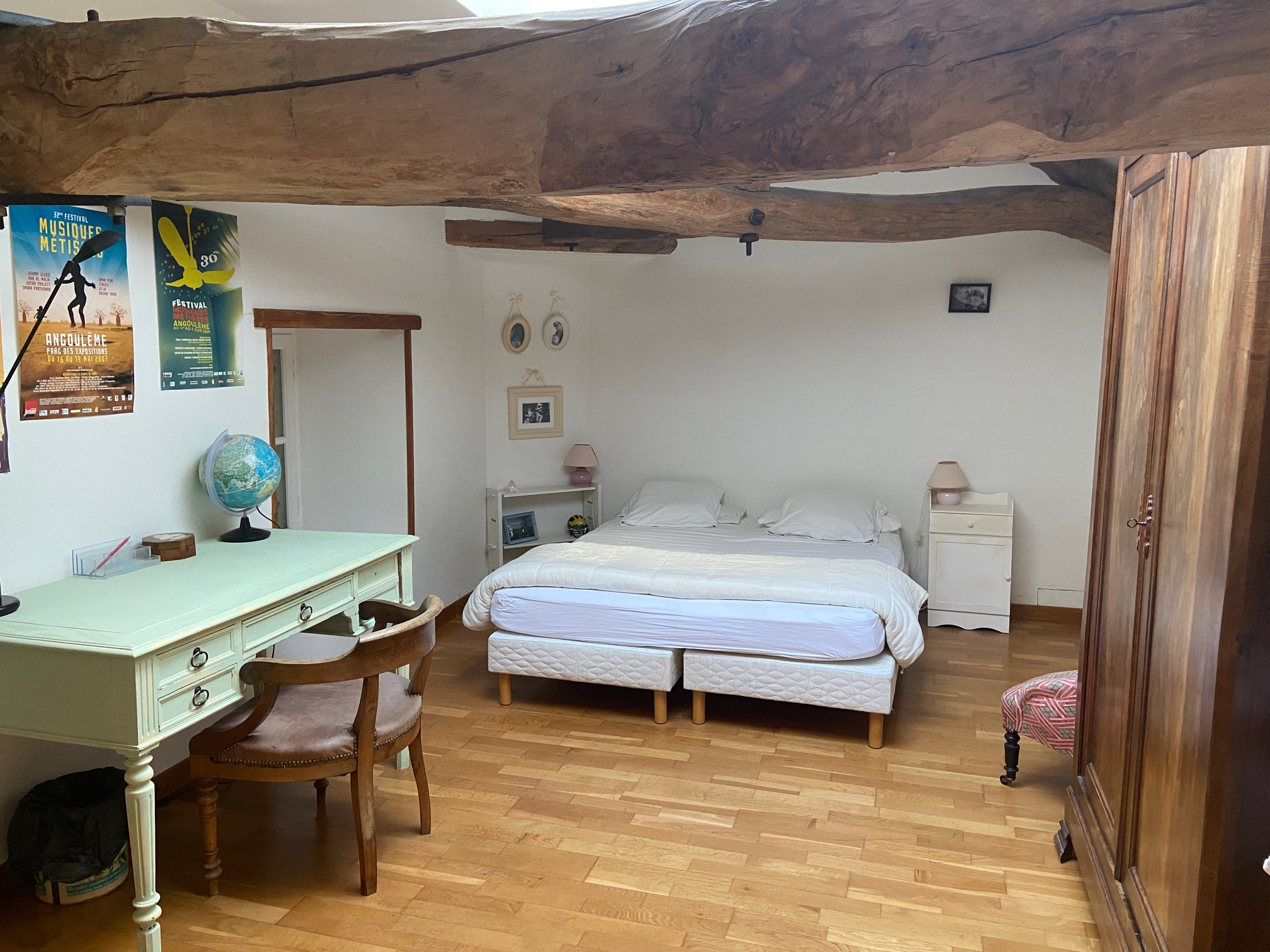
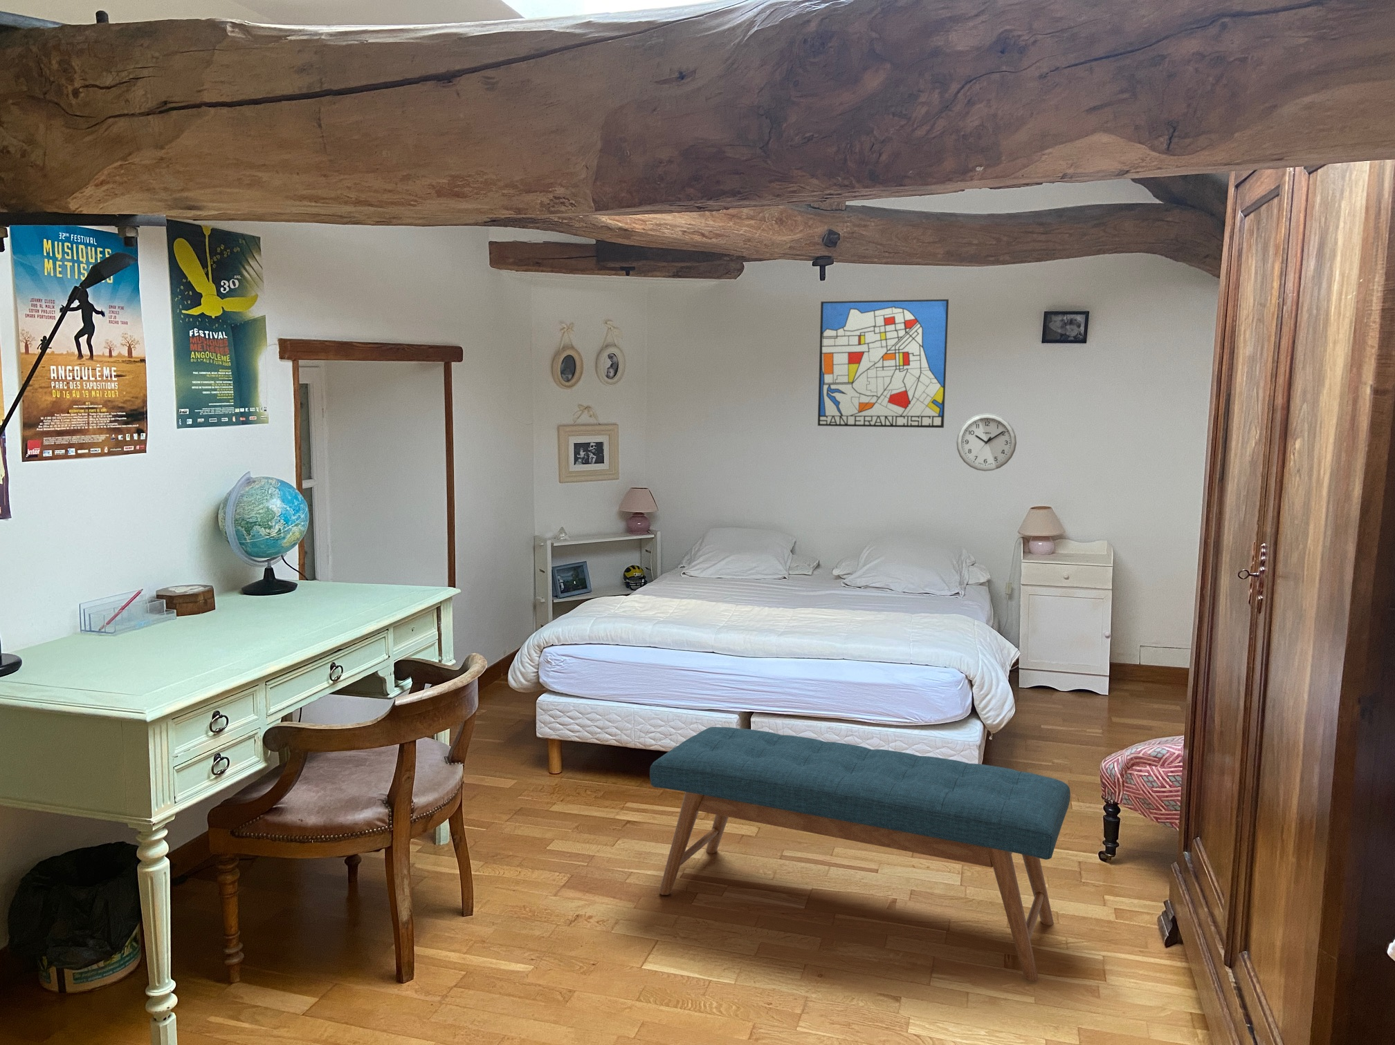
+ bench [649,727,1071,982]
+ wall art [817,299,949,428]
+ wall clock [956,413,1017,472]
